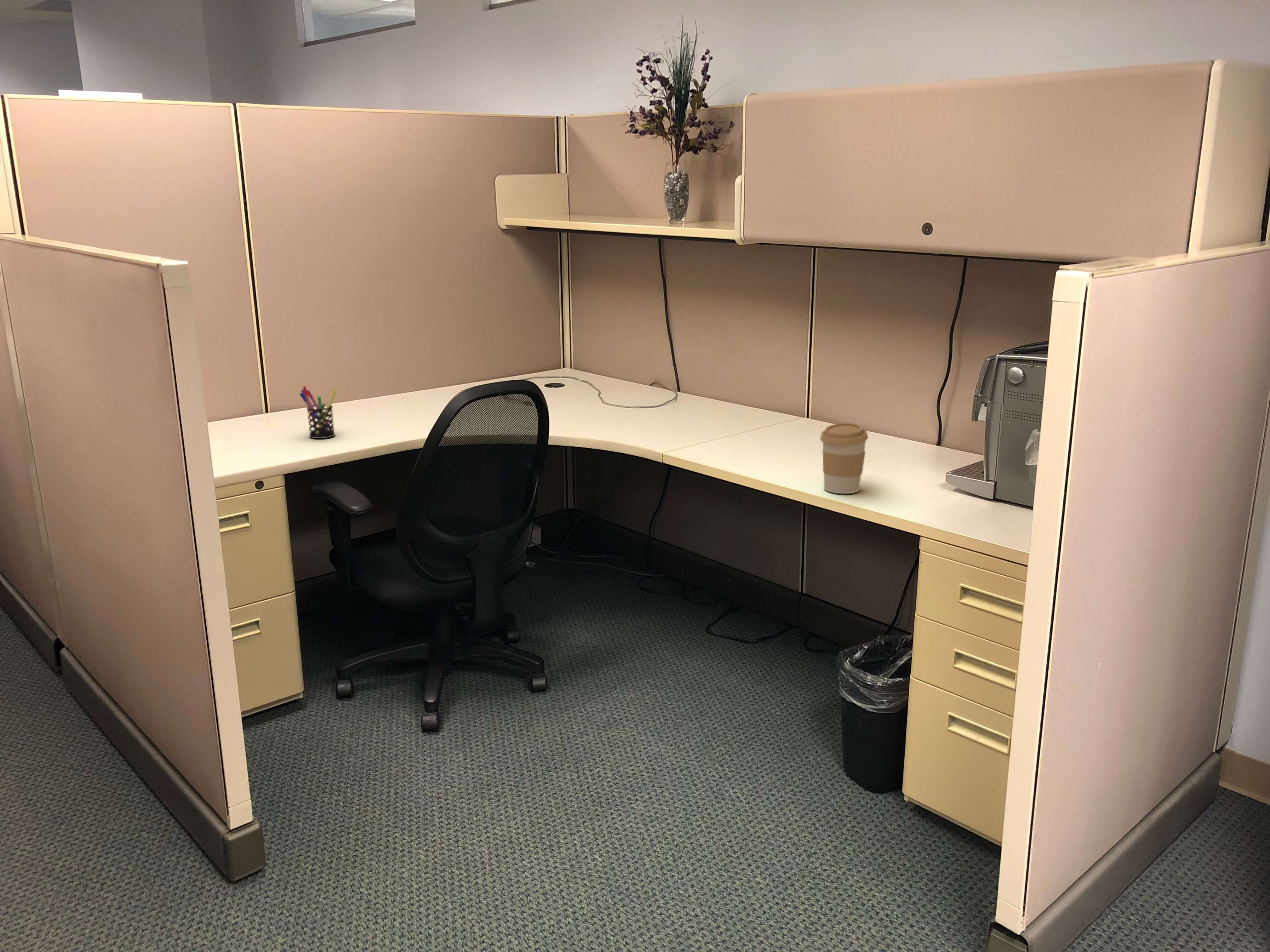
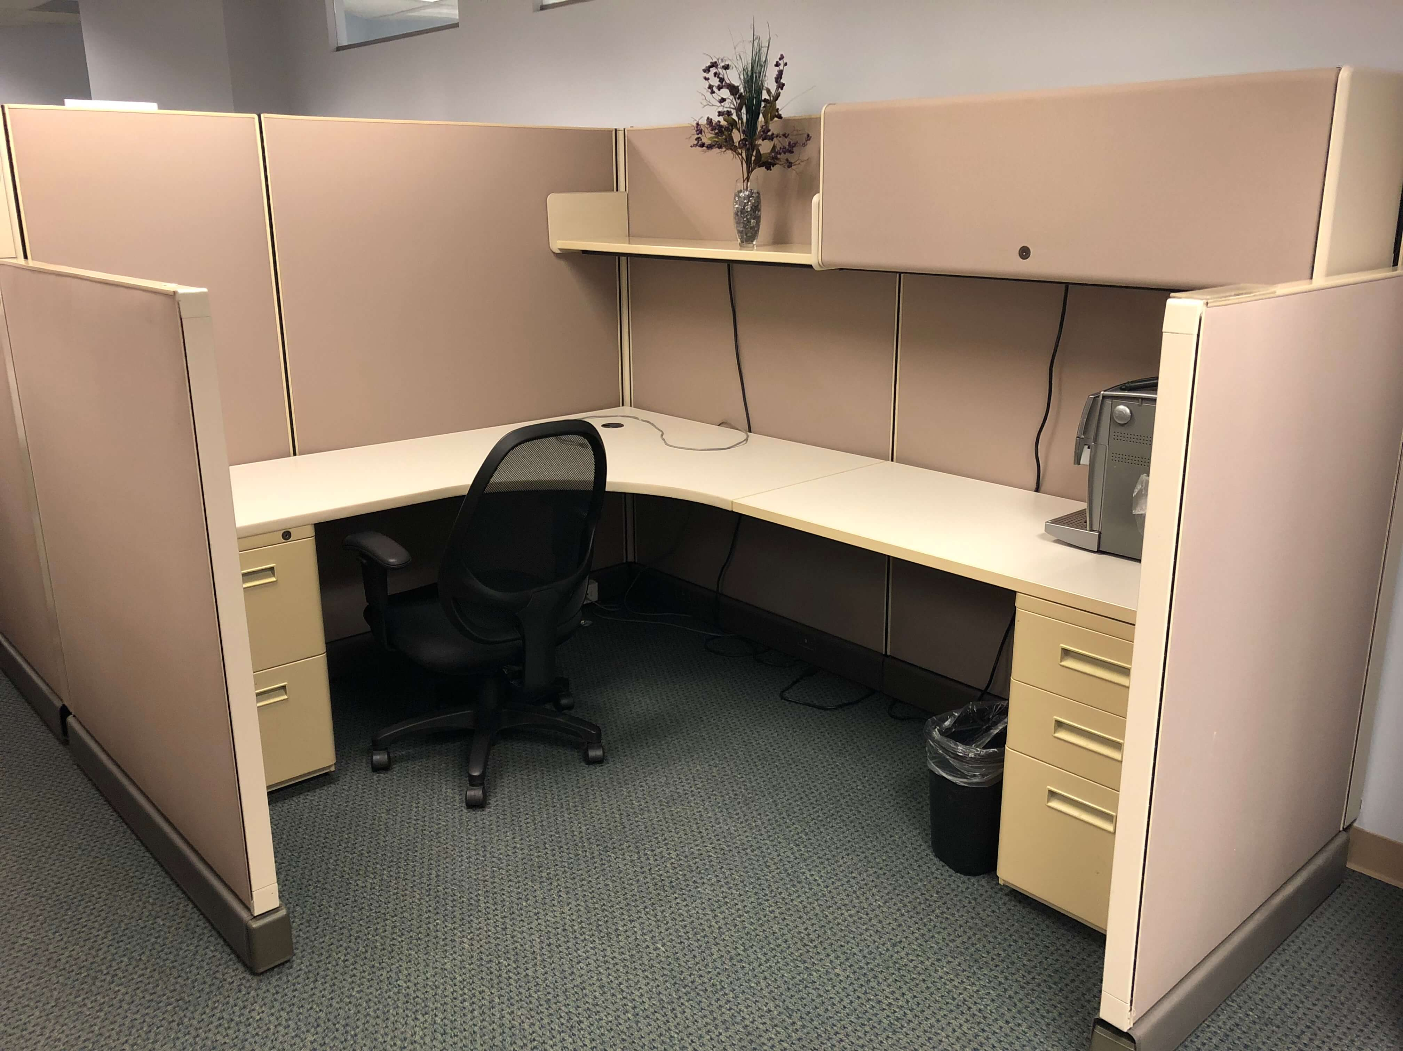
- pen holder [299,386,337,439]
- coffee cup [820,423,868,494]
